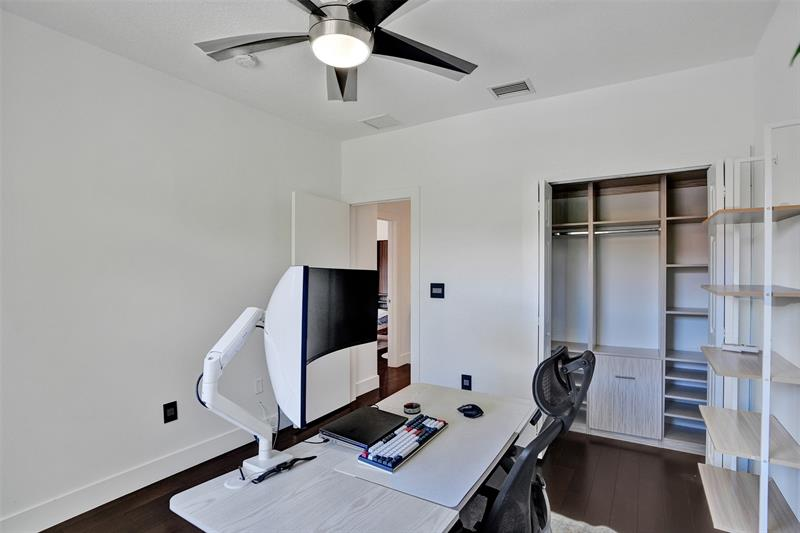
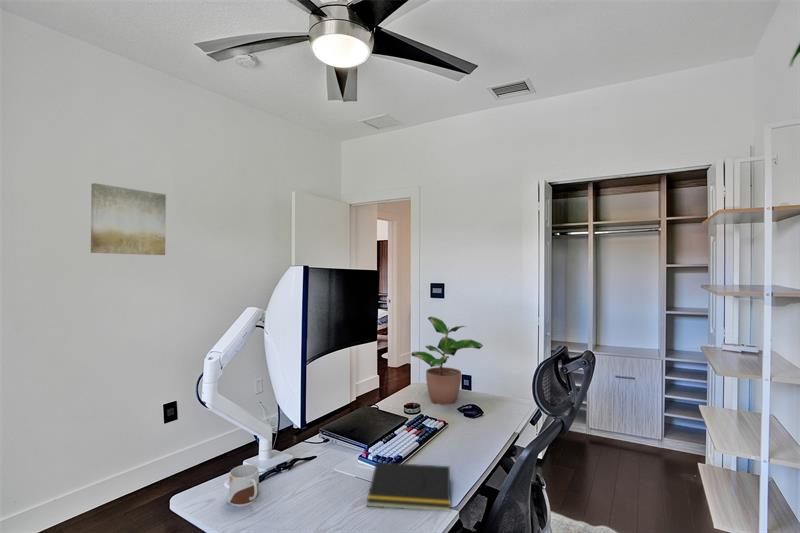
+ notepad [366,461,452,511]
+ mug [225,463,260,508]
+ potted plant [410,316,484,405]
+ wall art [90,182,167,256]
